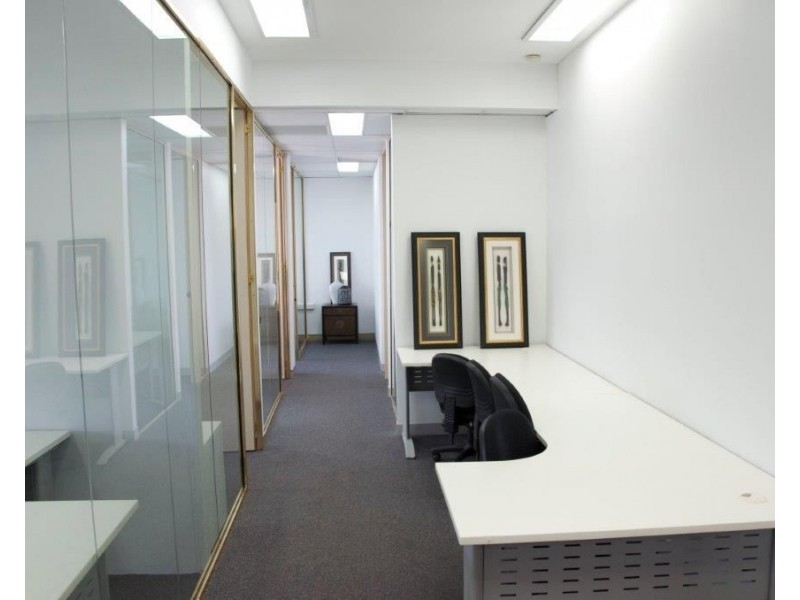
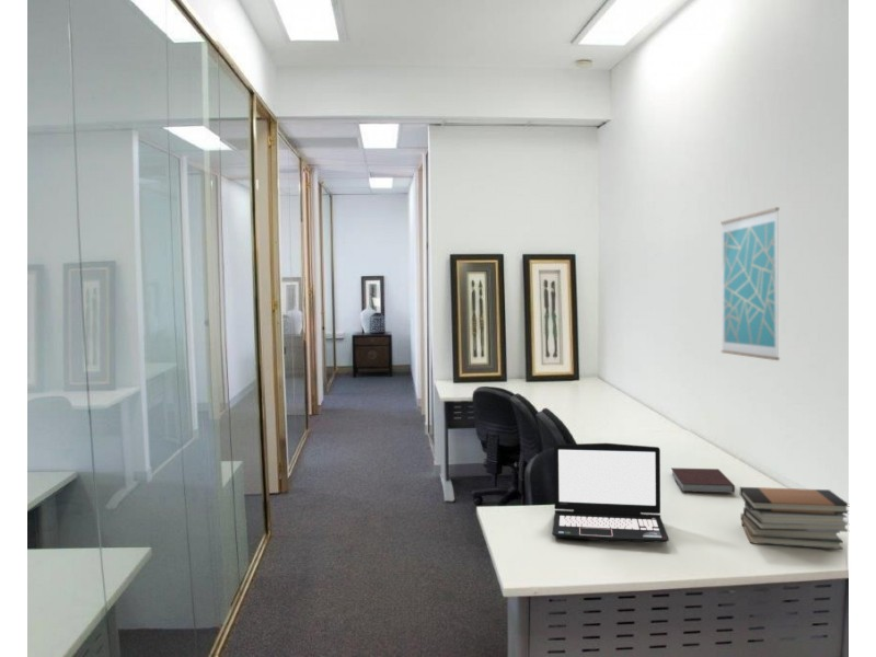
+ notebook [670,466,736,494]
+ book stack [739,486,849,551]
+ wall art [719,206,781,361]
+ laptop [551,442,670,544]
